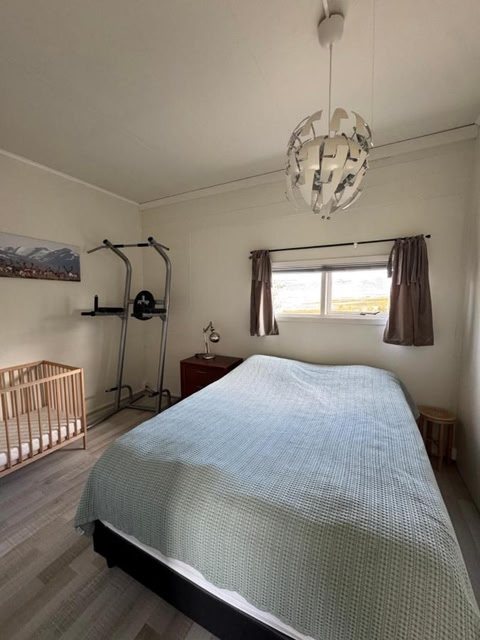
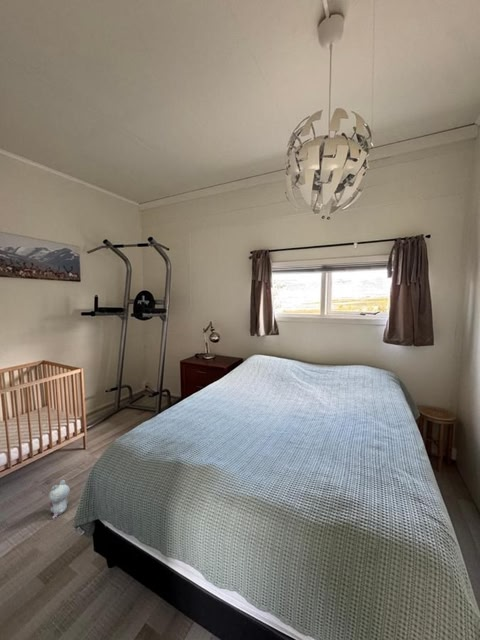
+ plush toy [48,479,71,519]
